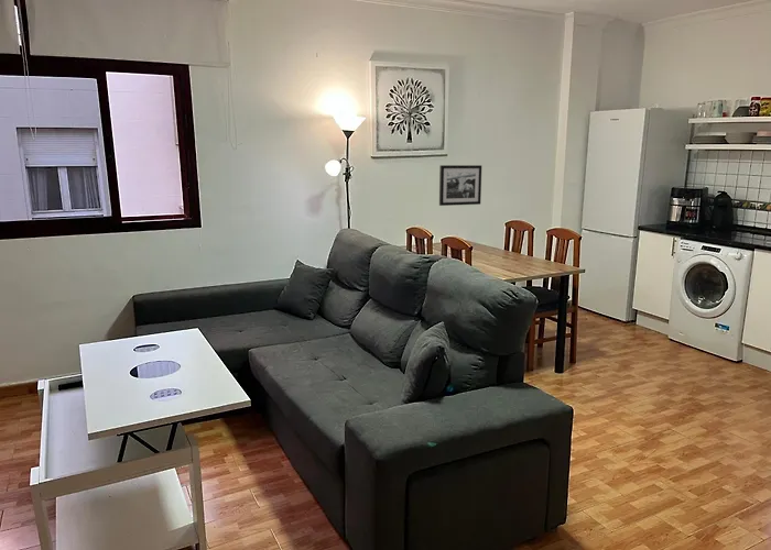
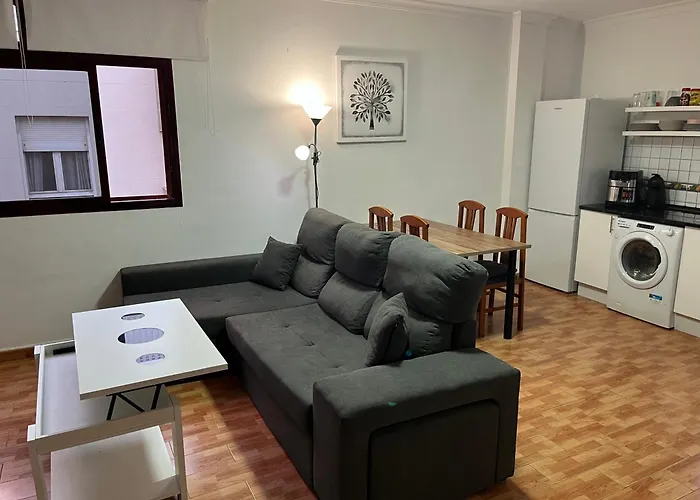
- picture frame [438,164,482,207]
